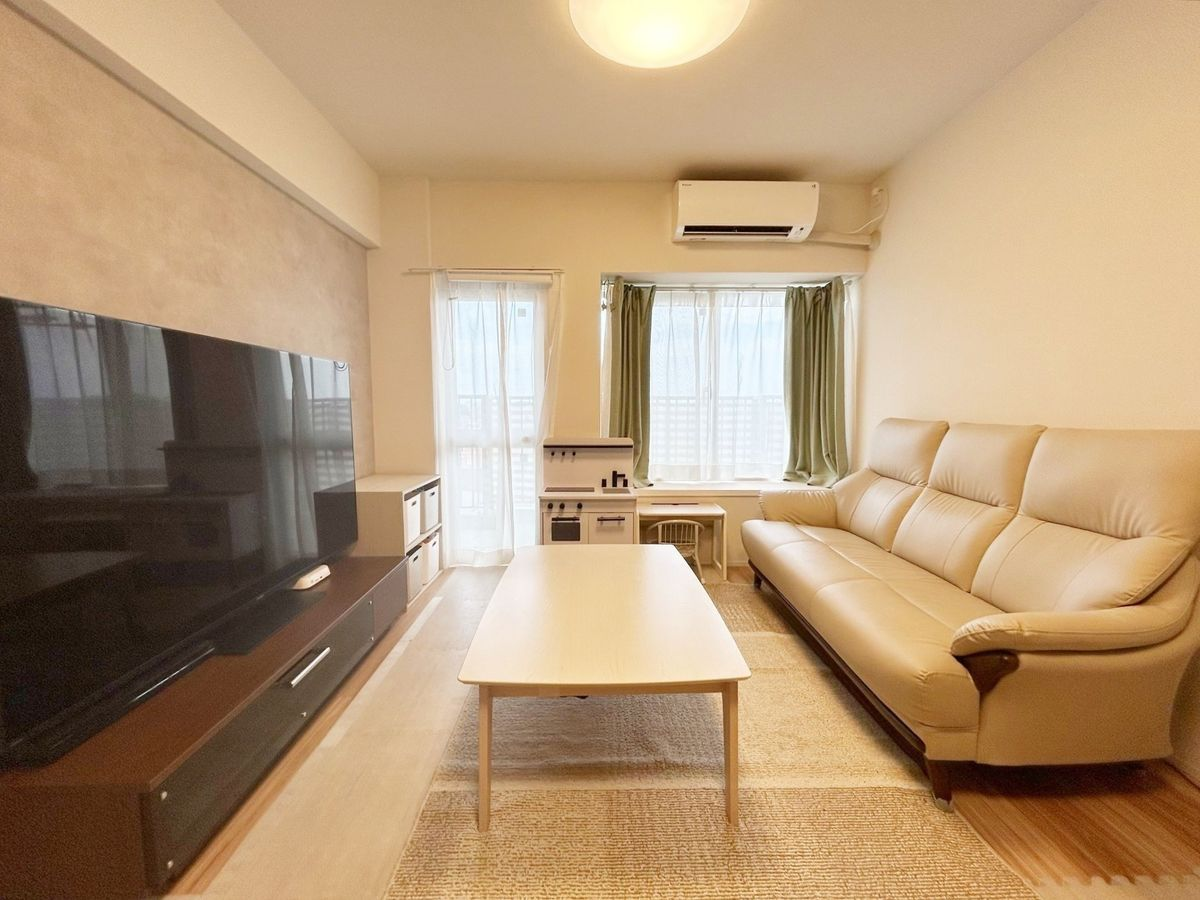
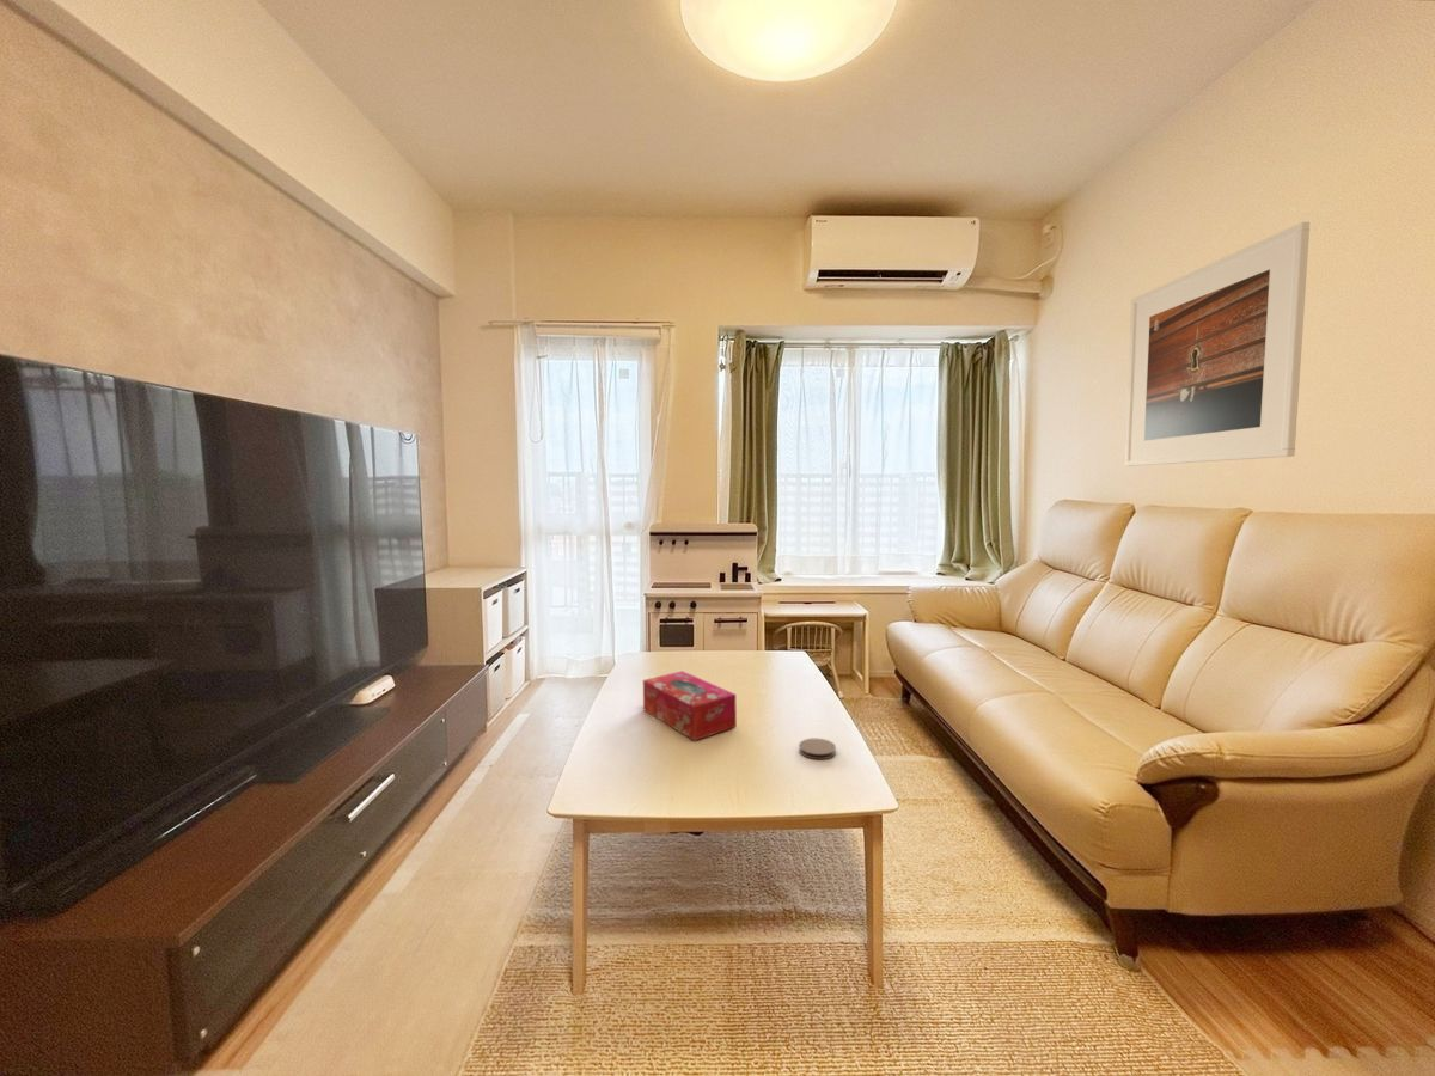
+ tissue box [642,670,738,741]
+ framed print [1123,221,1311,467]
+ coaster [798,738,837,760]
